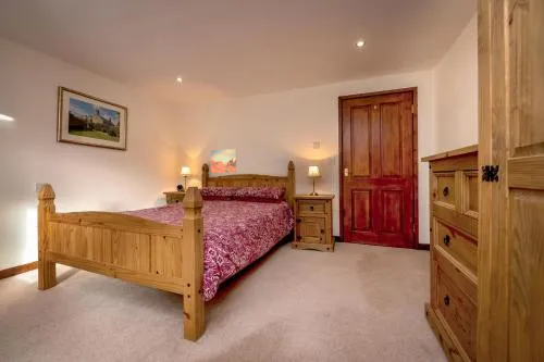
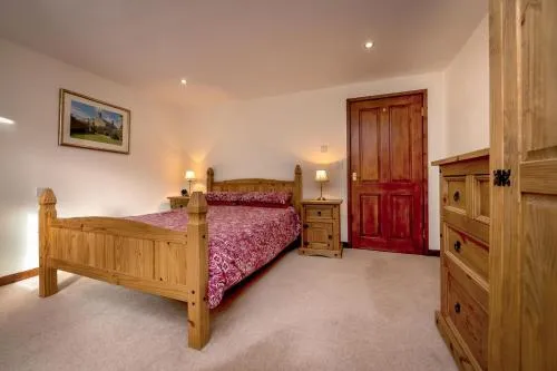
- wall art [210,148,237,174]
